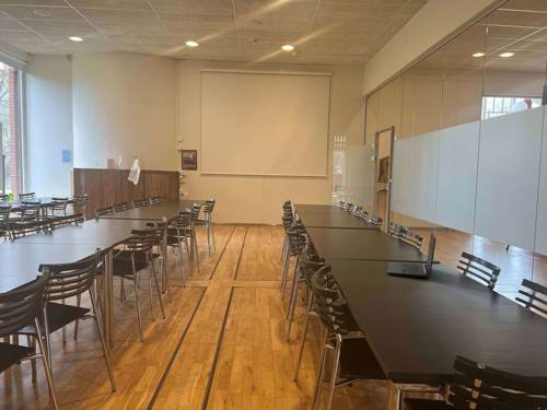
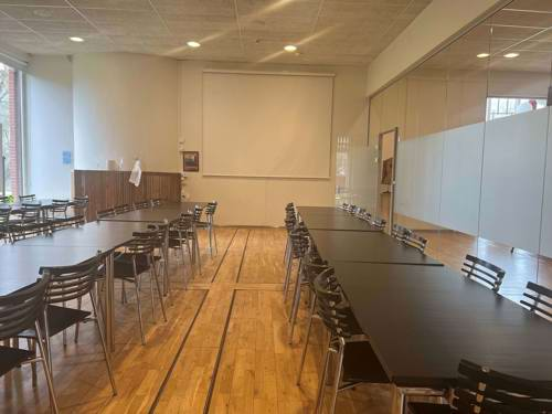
- laptop [386,231,437,279]
